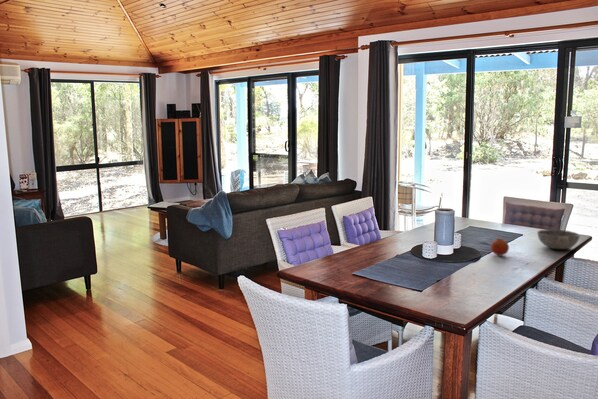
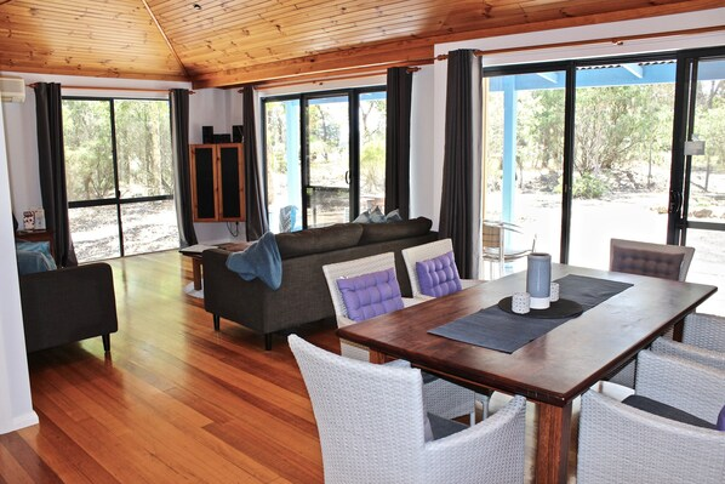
- bowl [536,229,581,250]
- fruit [490,237,510,256]
